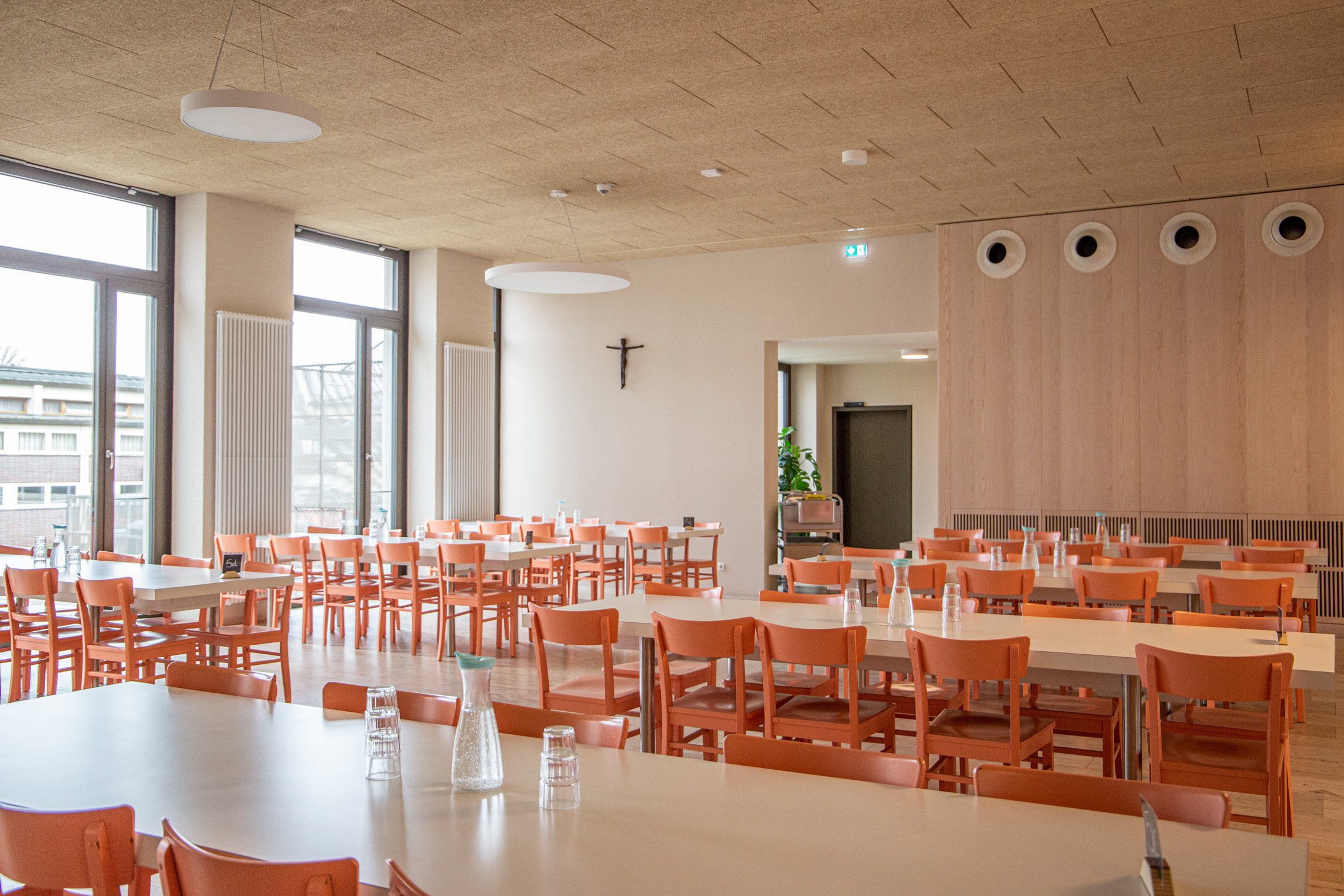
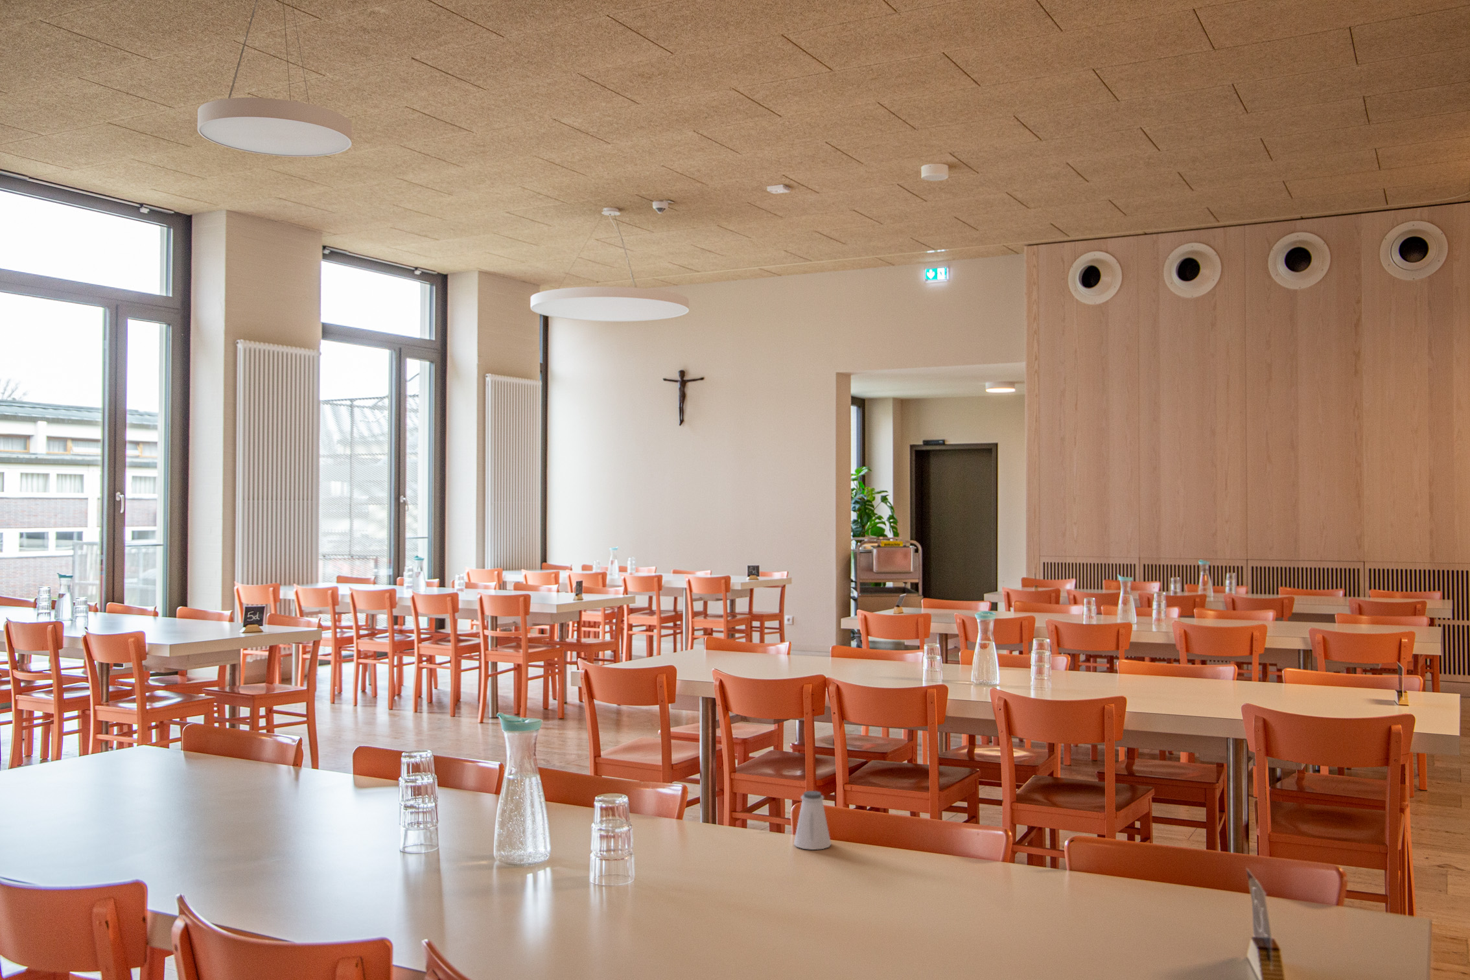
+ saltshaker [793,790,831,850]
